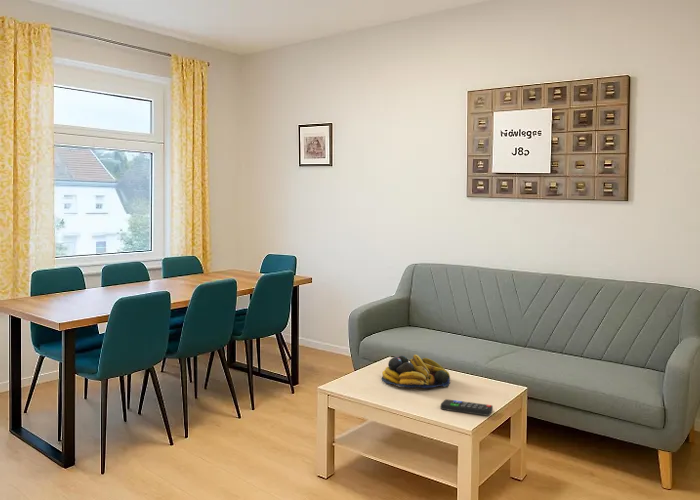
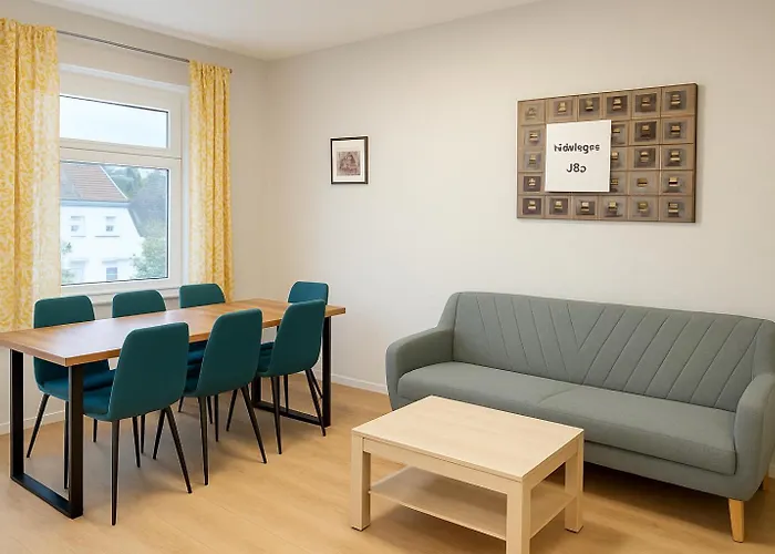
- remote control [440,398,494,417]
- fruit bowl [381,354,451,389]
